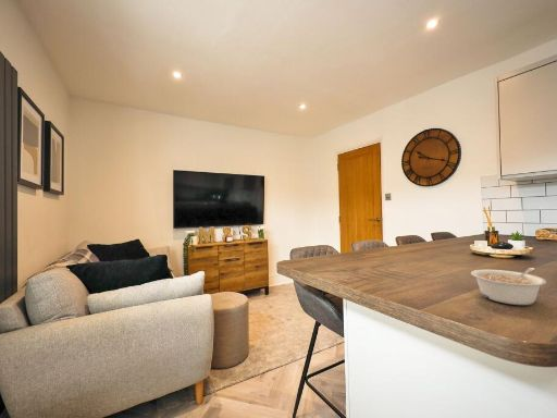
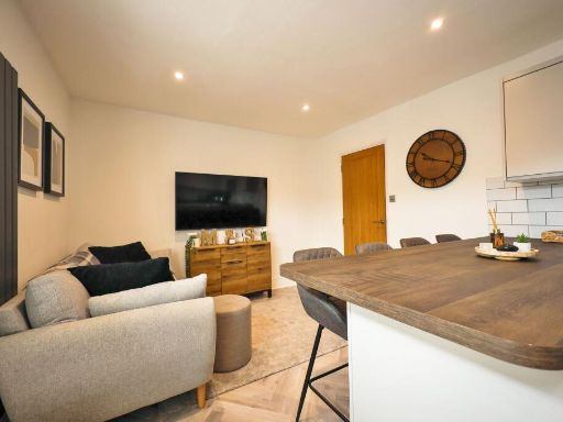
- legume [470,267,547,306]
